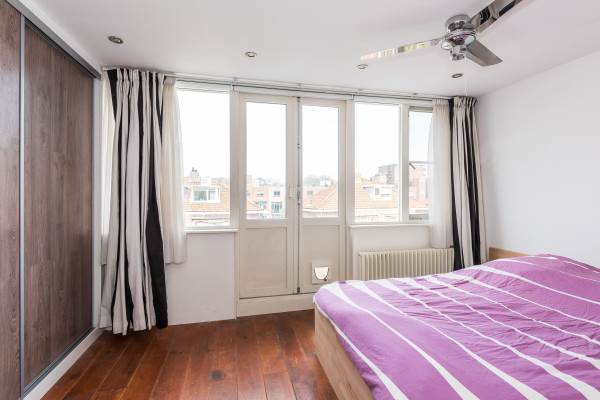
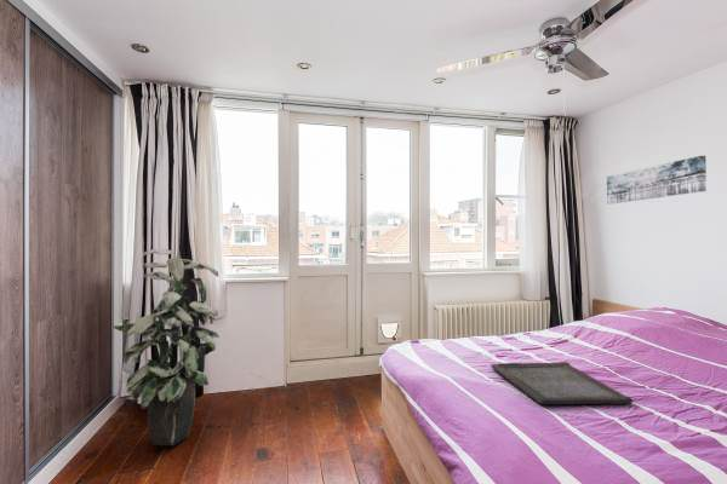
+ wall art [606,155,708,204]
+ serving tray [490,361,634,405]
+ indoor plant [111,248,221,446]
